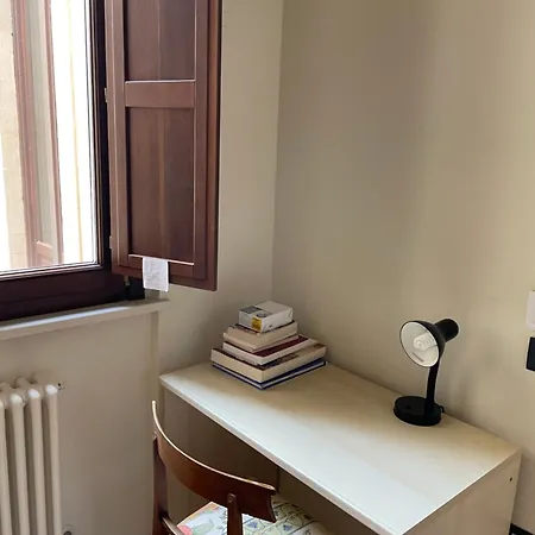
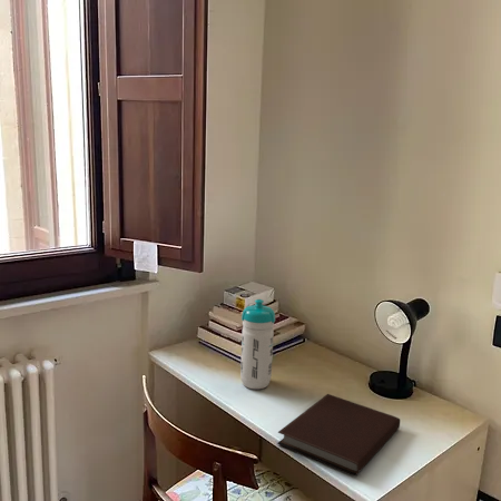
+ notebook [276,393,401,477]
+ water bottle [239,298,276,390]
